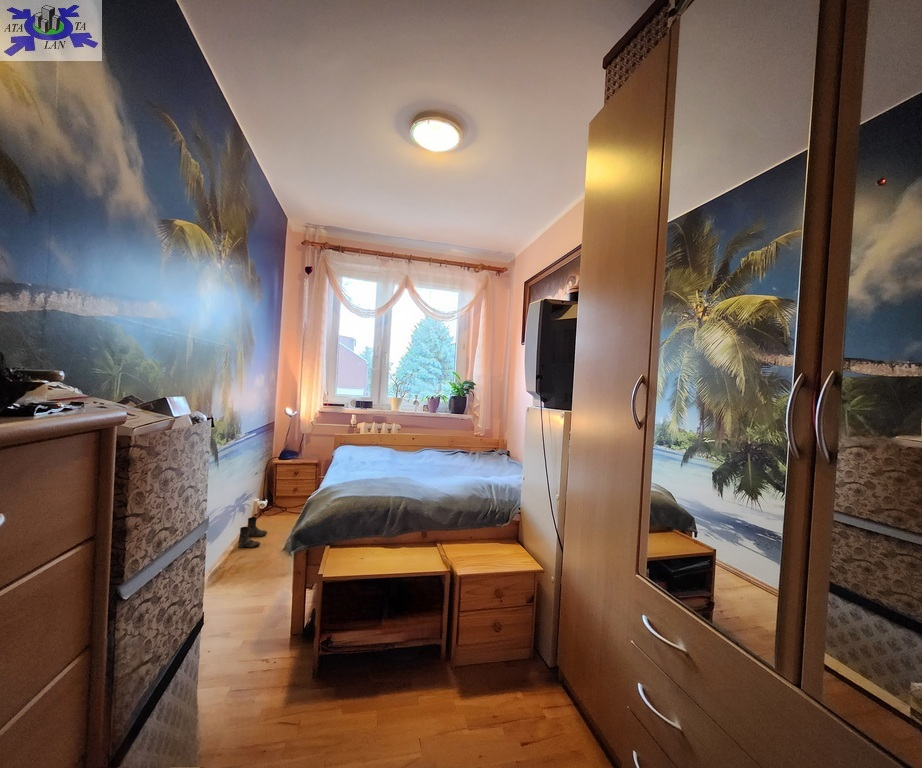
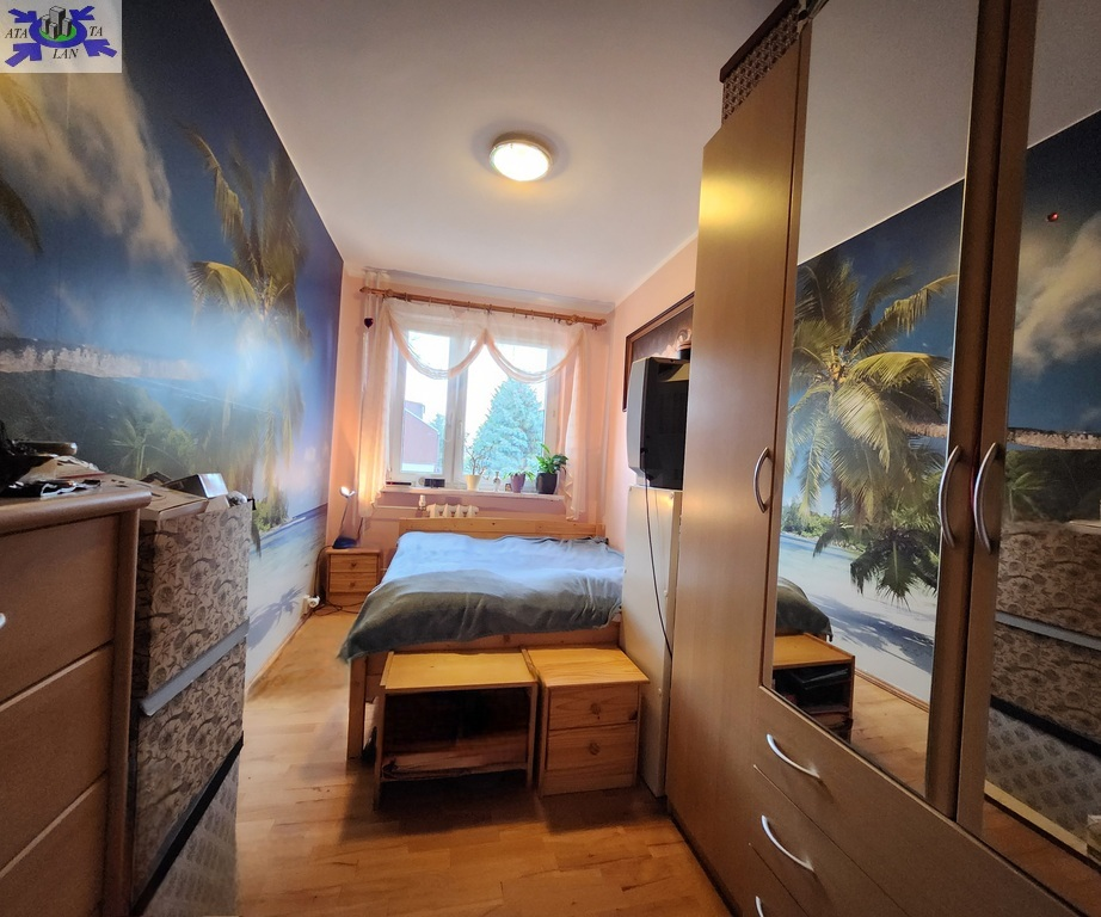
- boots [237,516,268,549]
